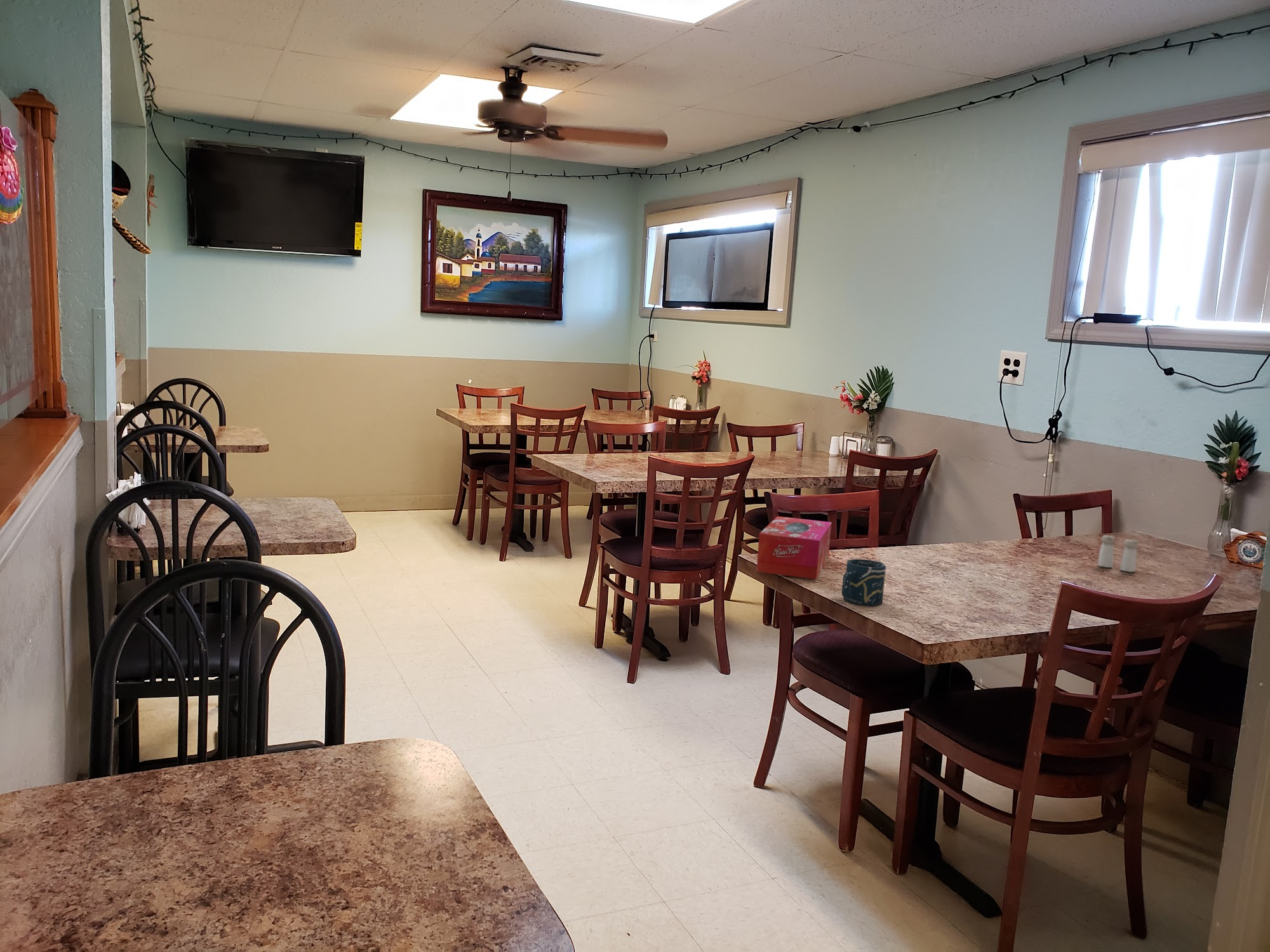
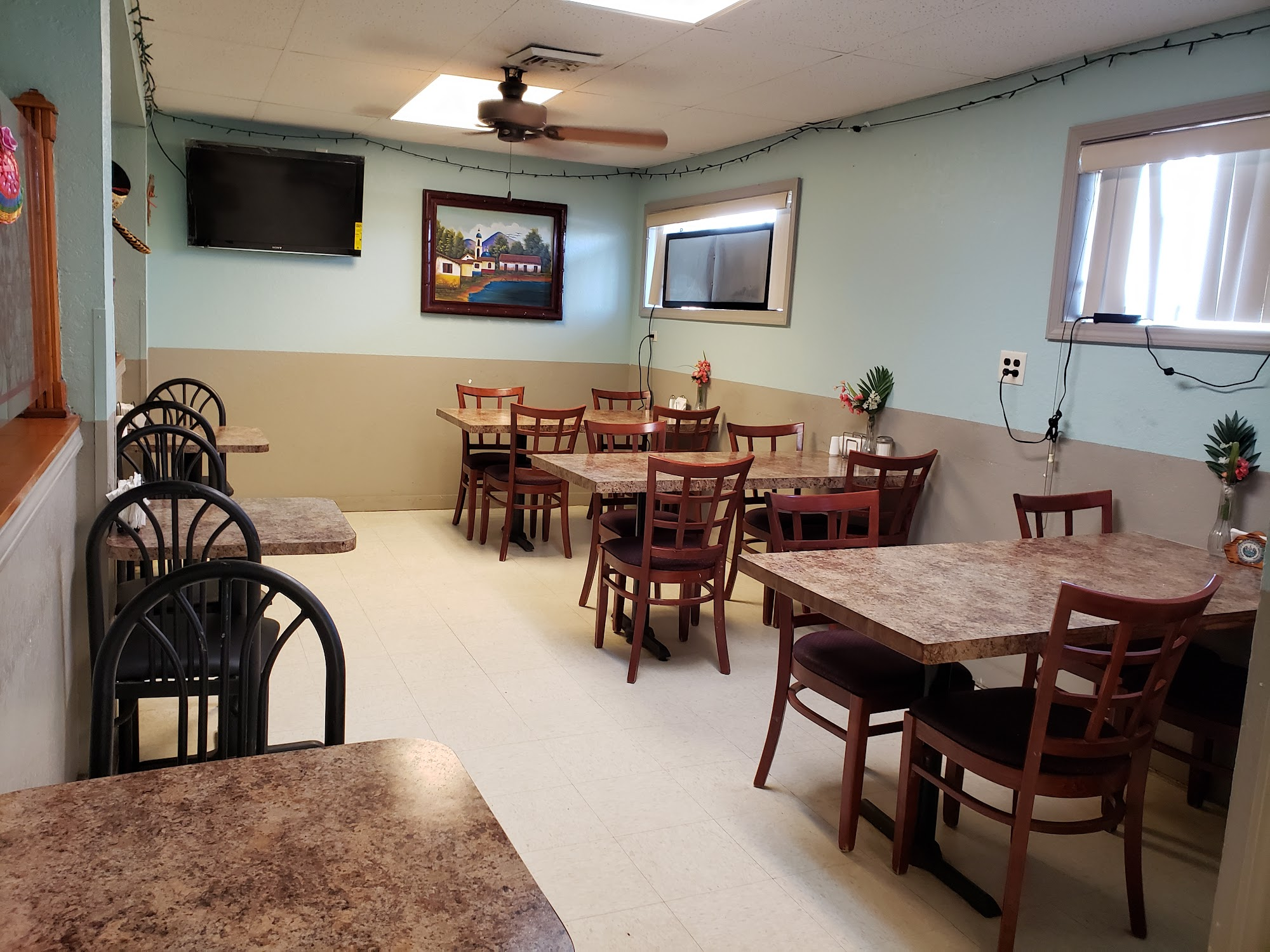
- tissue box [756,516,832,580]
- salt and pepper shaker [1097,534,1139,572]
- cup [841,559,886,606]
